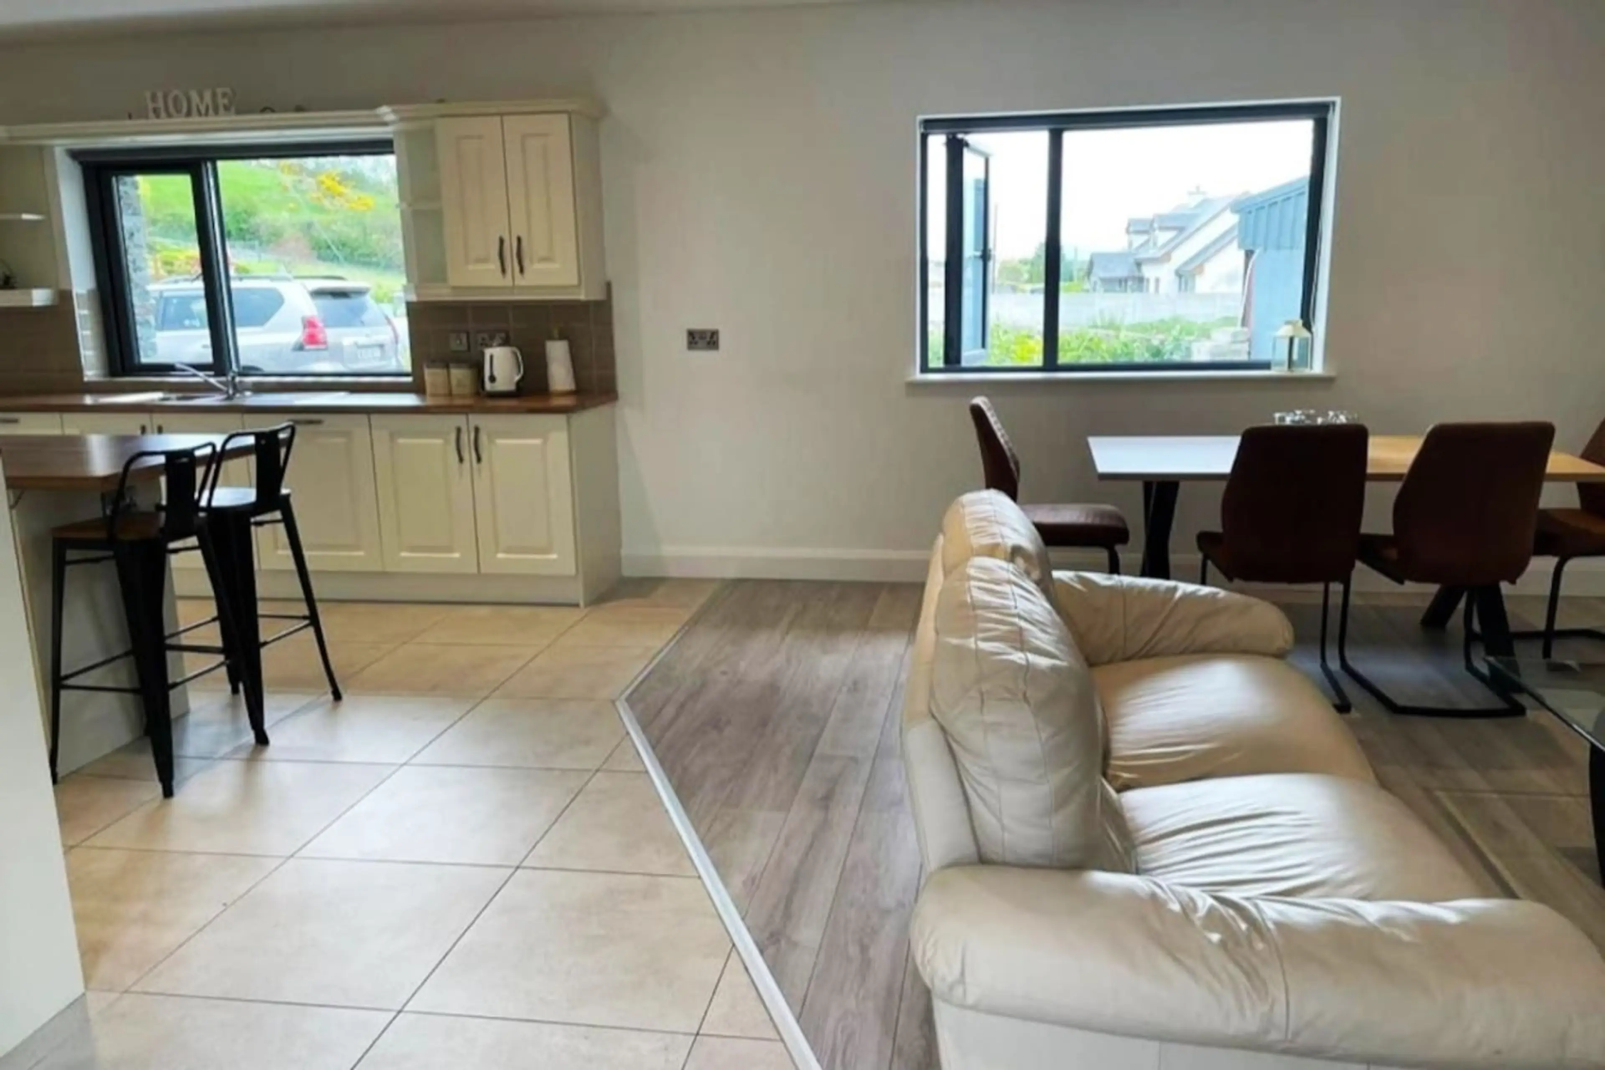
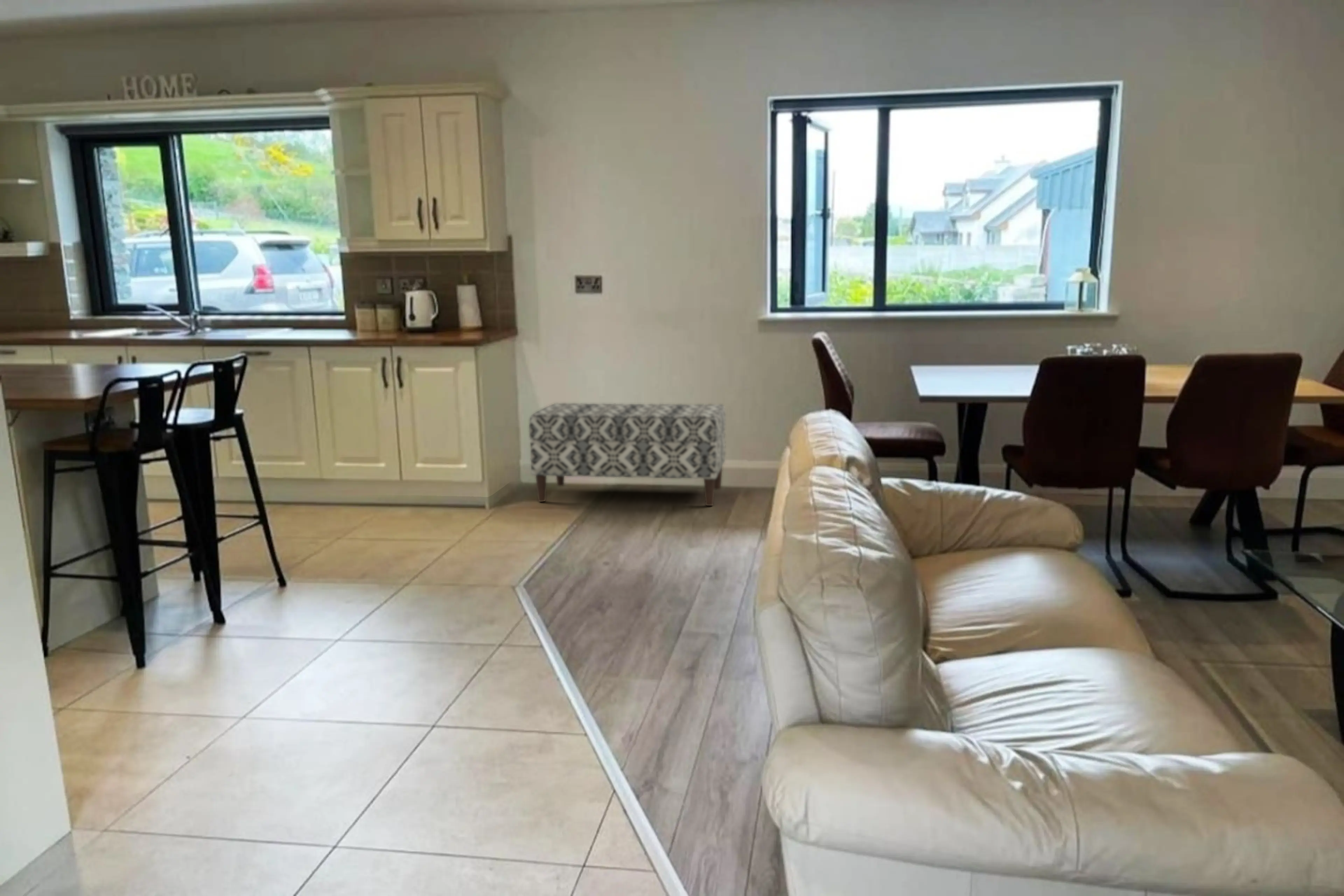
+ bench [528,403,726,506]
